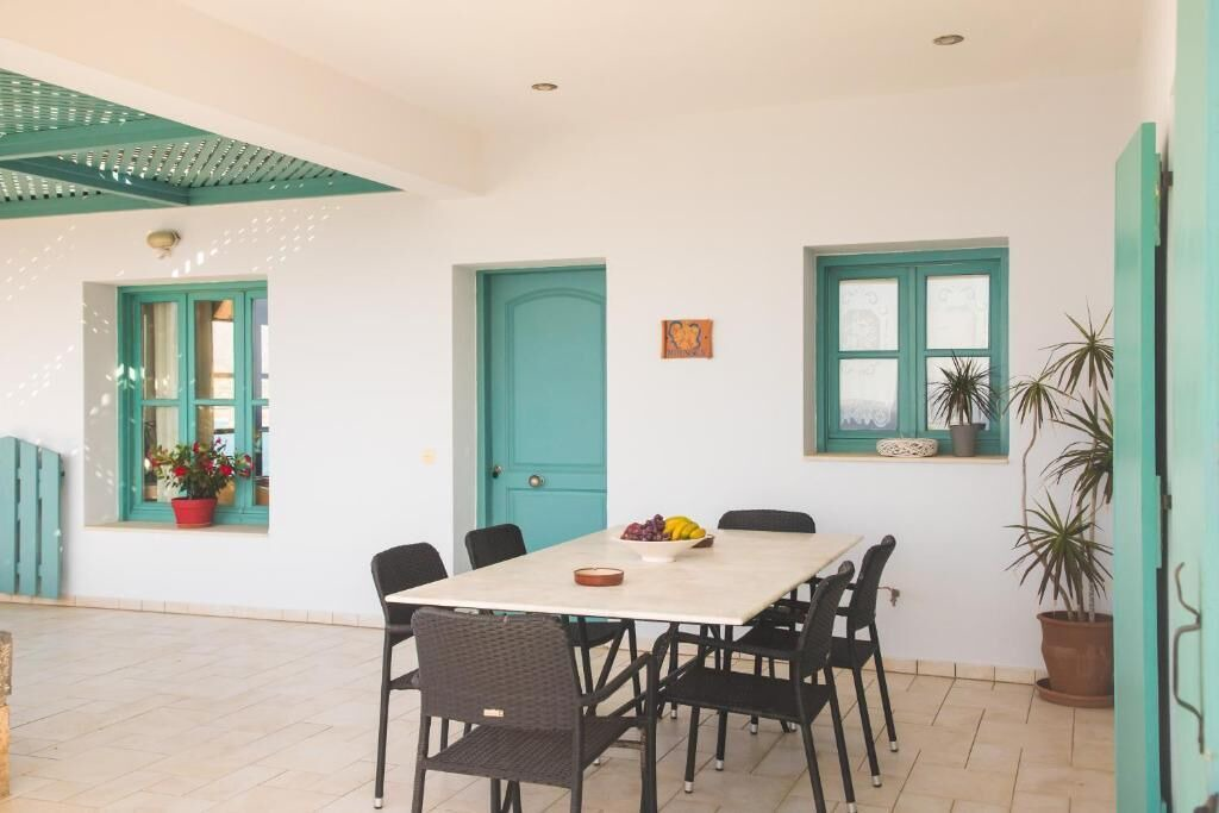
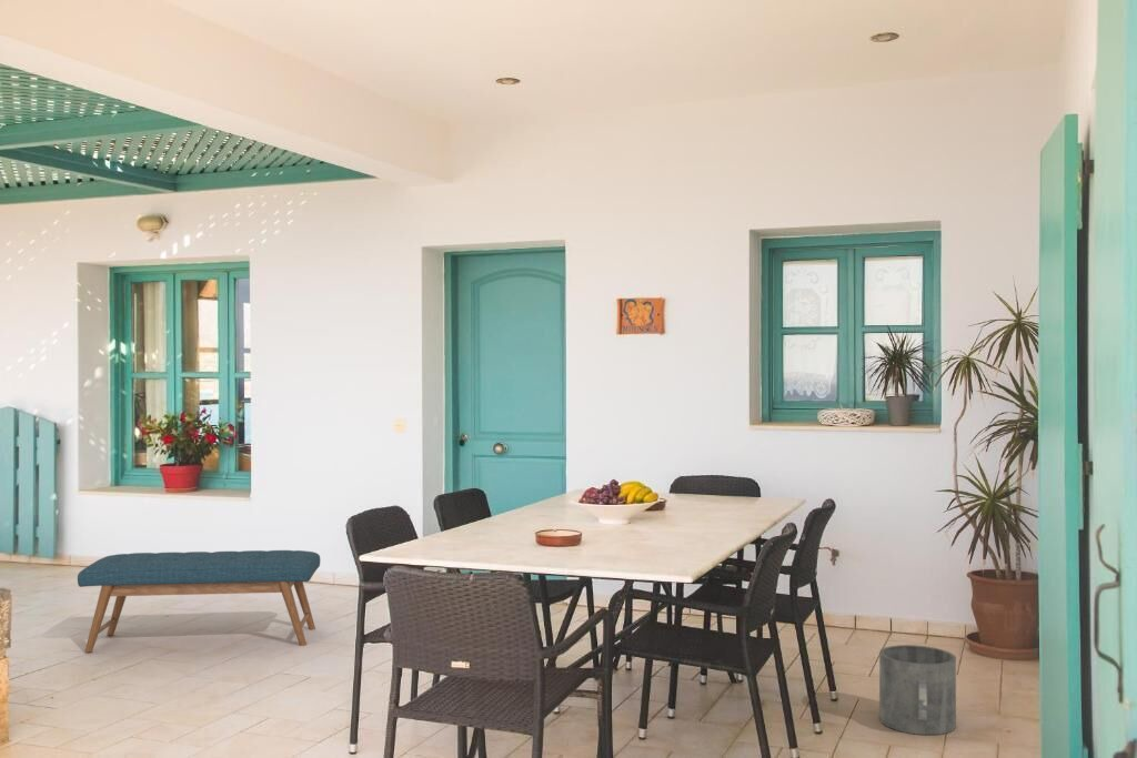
+ planter pot [878,644,957,736]
+ bench [77,549,321,654]
